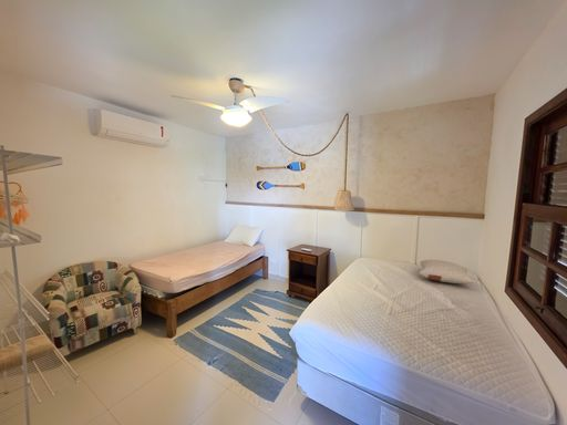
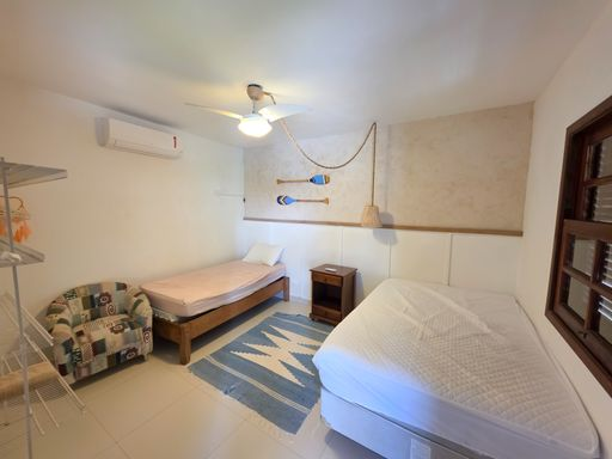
- pillow [419,259,476,284]
